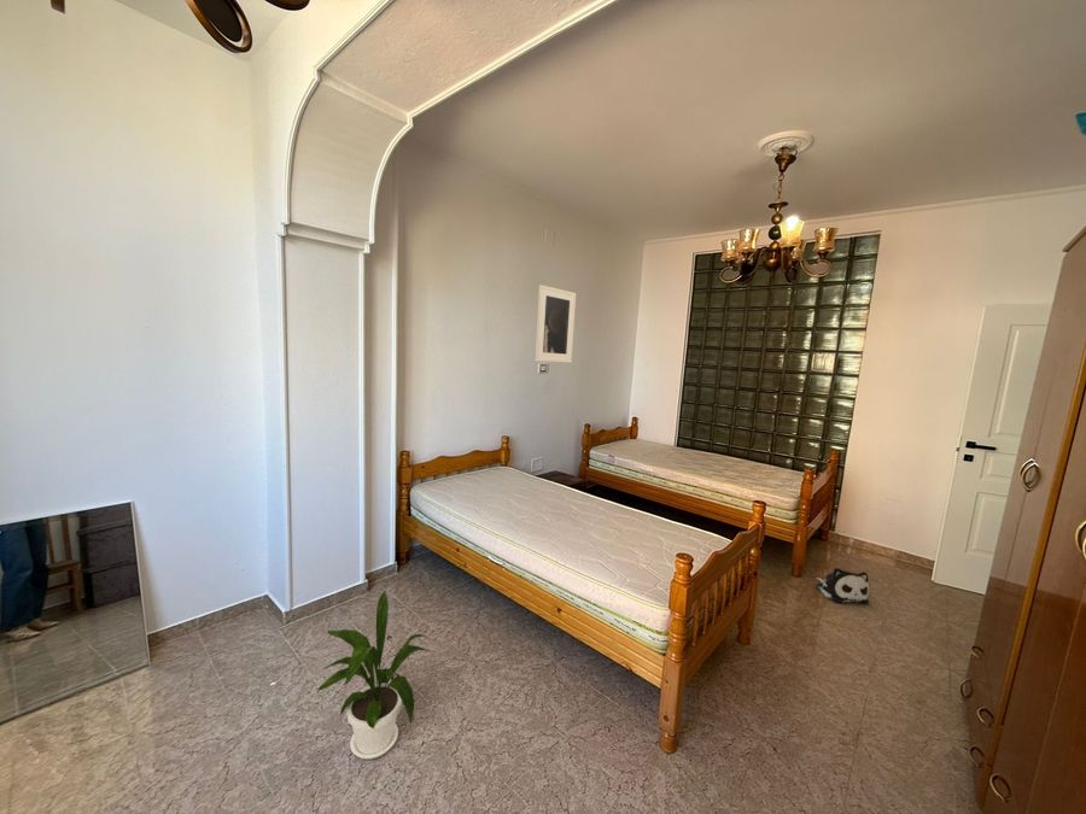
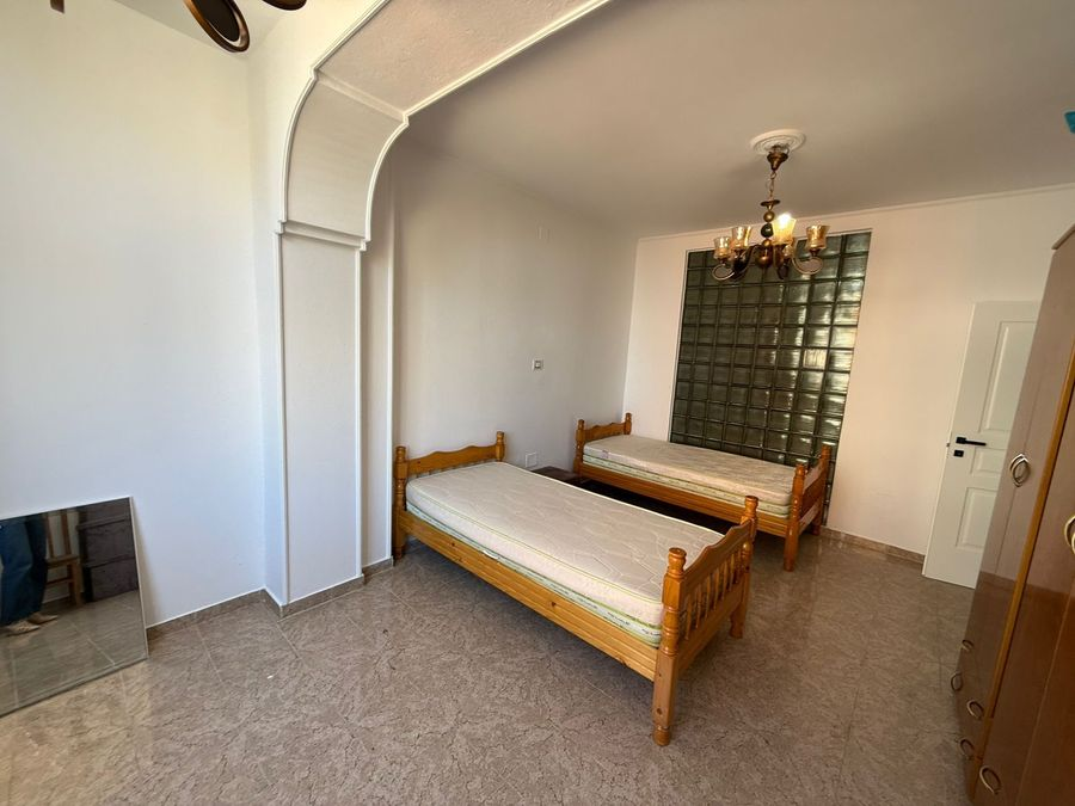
- house plant [316,590,431,761]
- plush toy [815,567,870,604]
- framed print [533,283,577,364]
